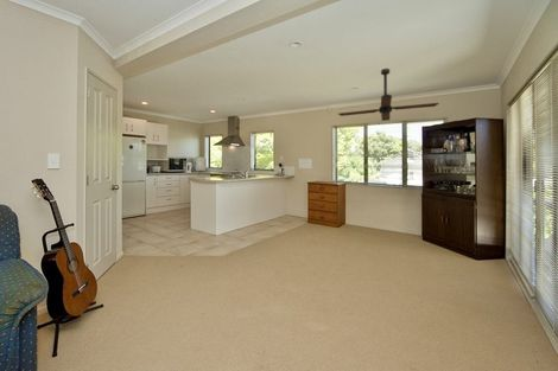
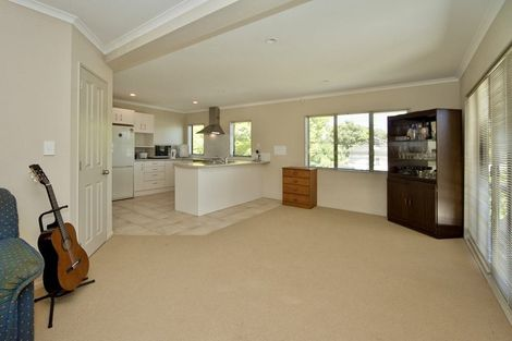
- ceiling fan [337,68,440,122]
